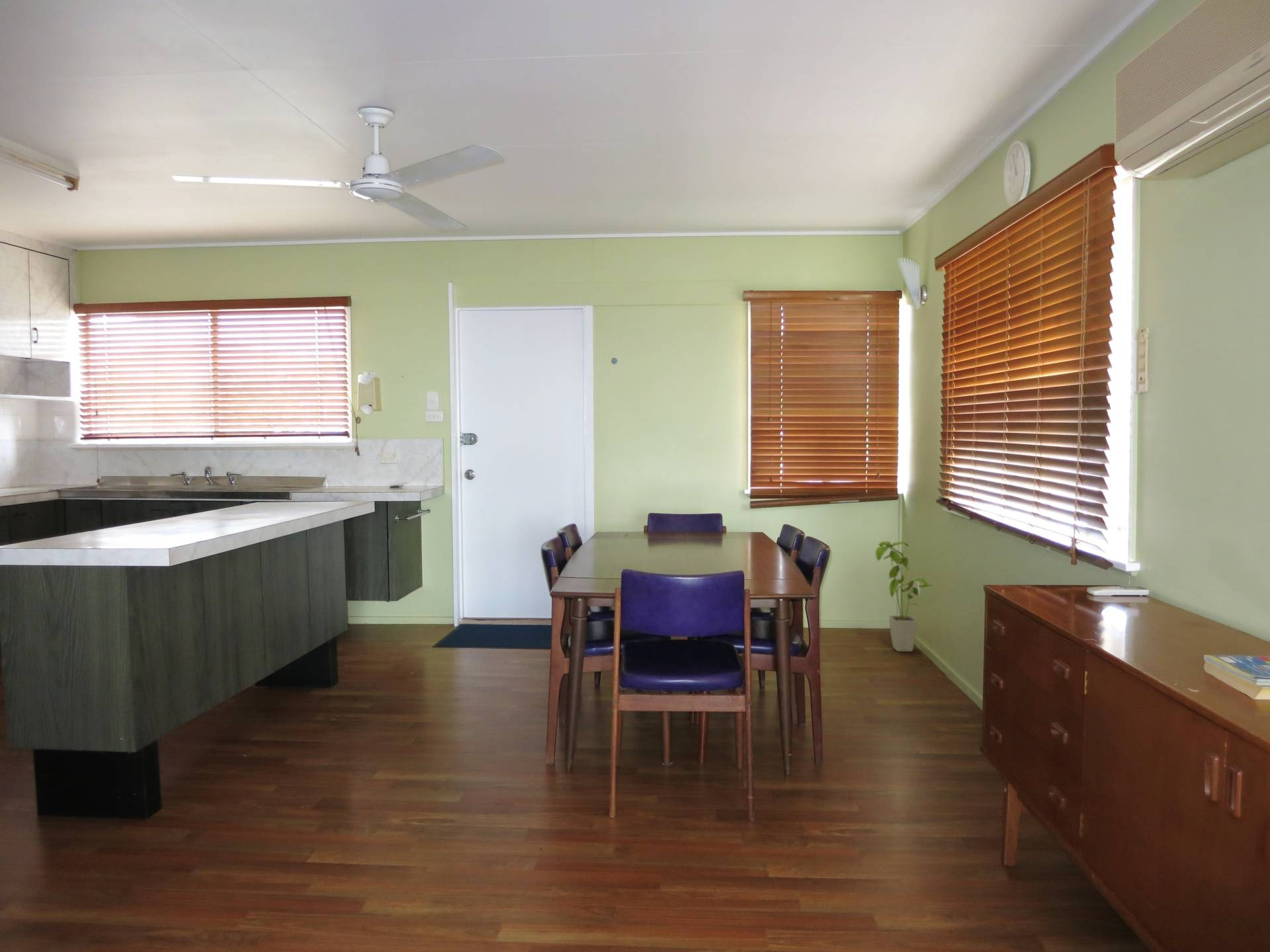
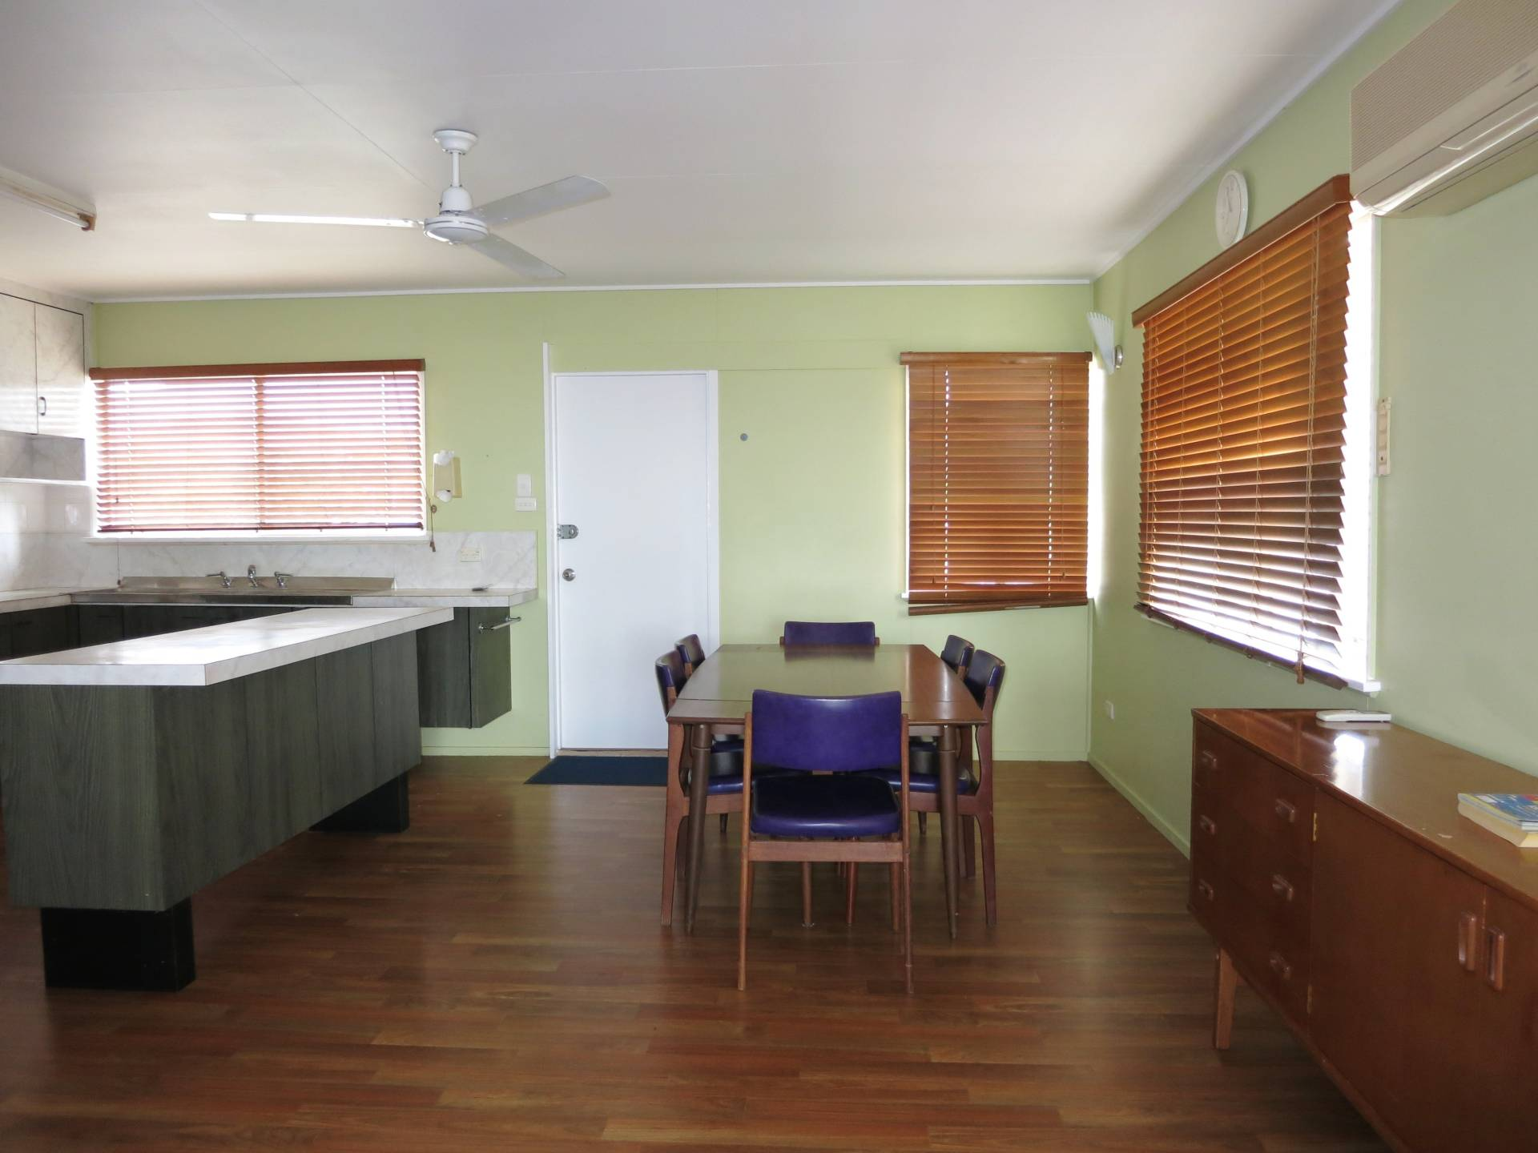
- house plant [874,541,933,653]
